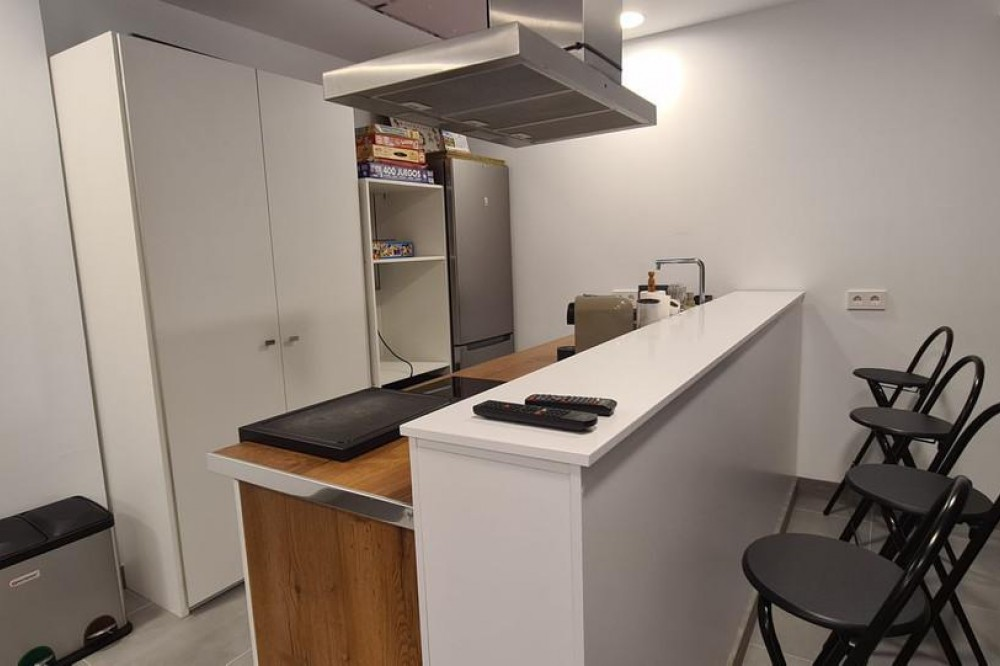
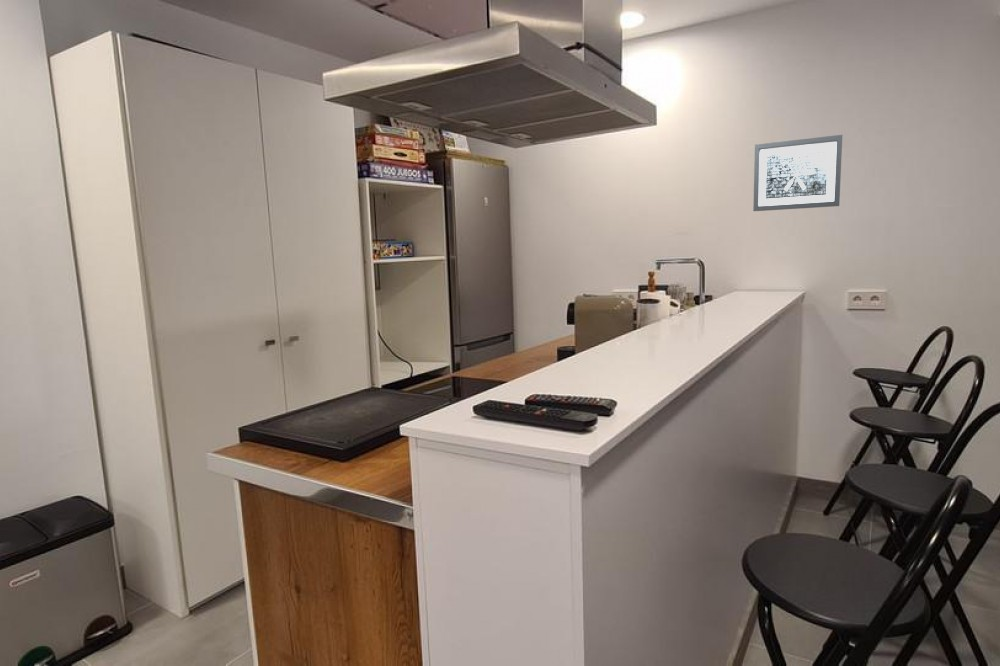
+ wall art [752,134,843,212]
